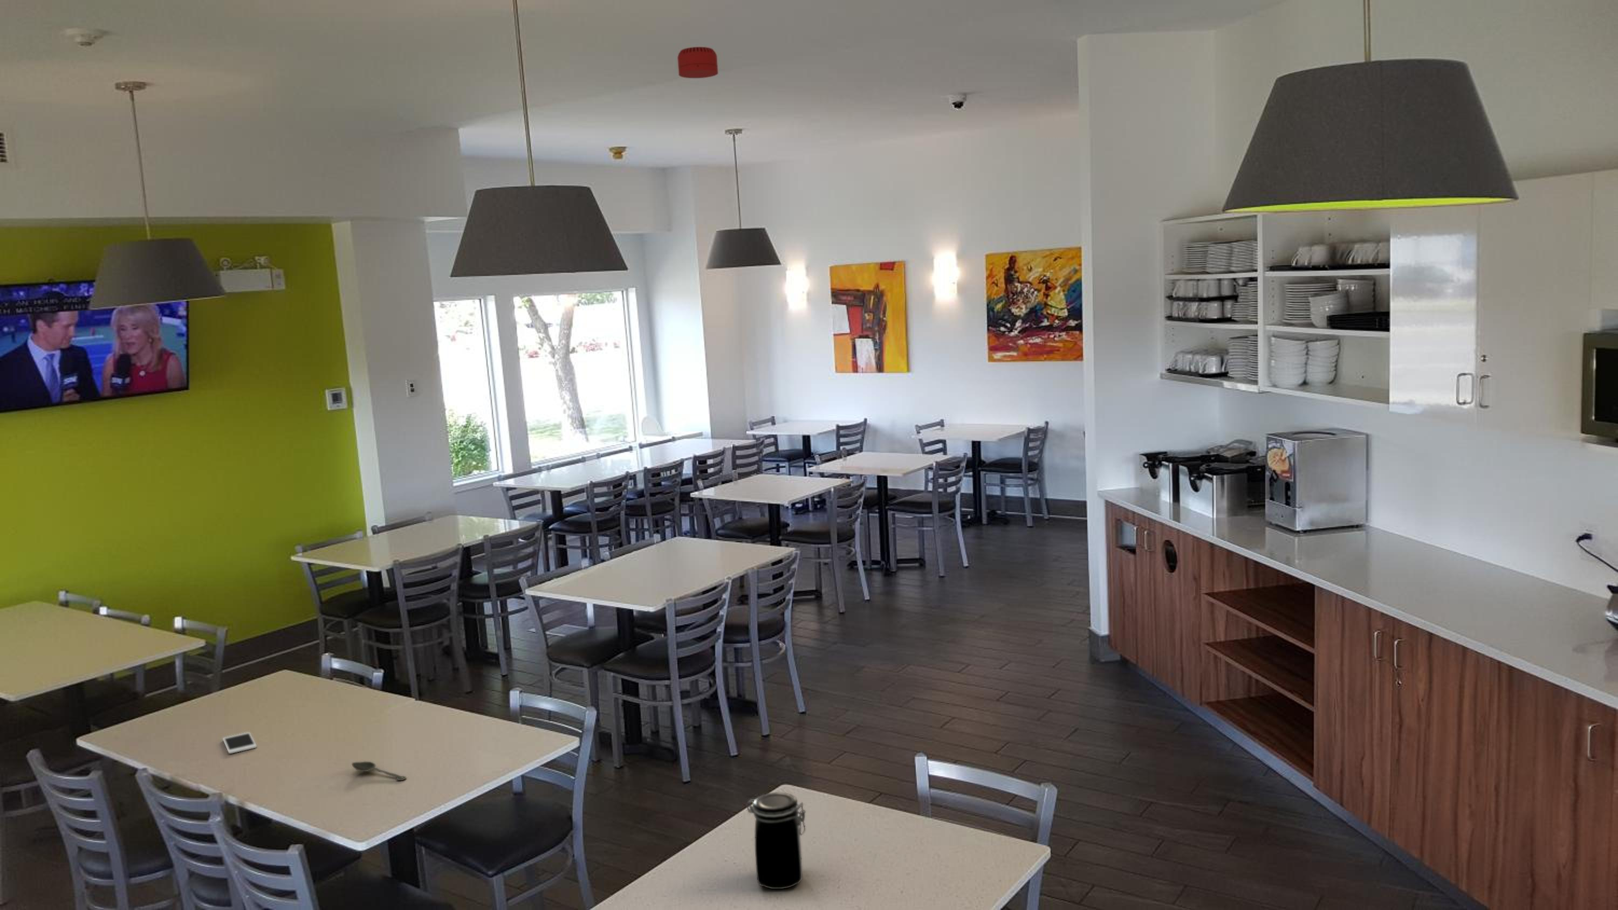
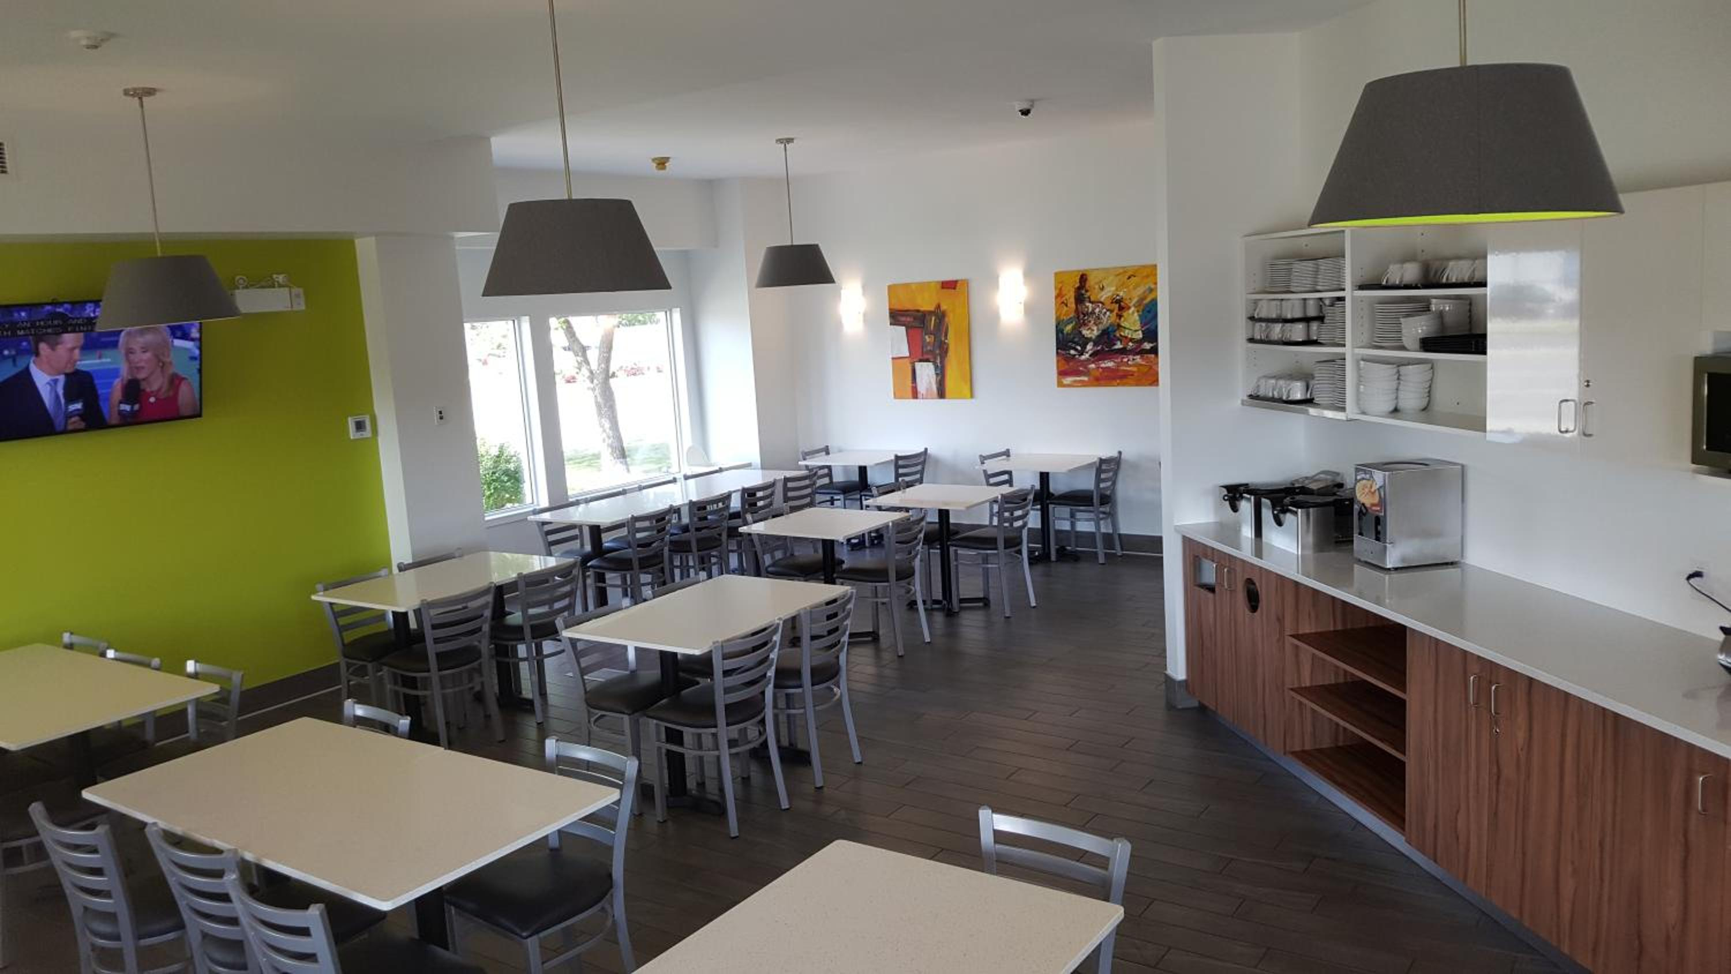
- spoon [351,761,407,781]
- jar [746,792,807,890]
- smoke detector [677,47,719,79]
- cell phone [222,731,258,754]
